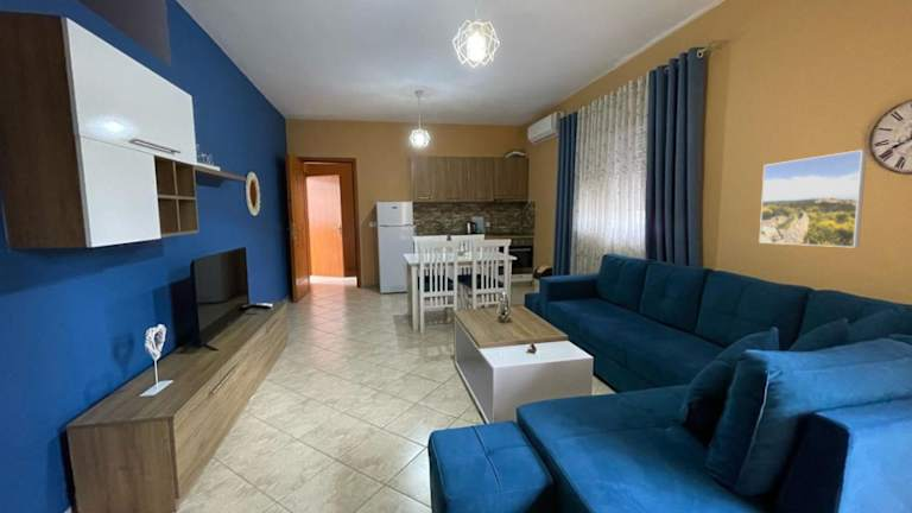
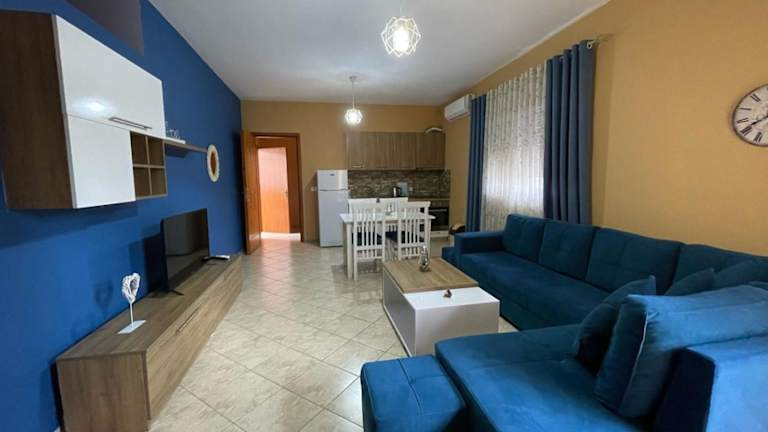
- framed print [758,148,868,248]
